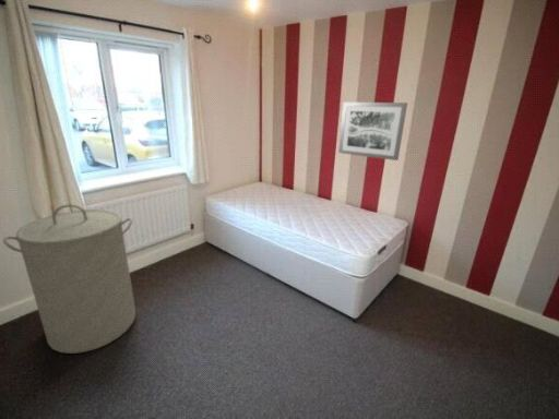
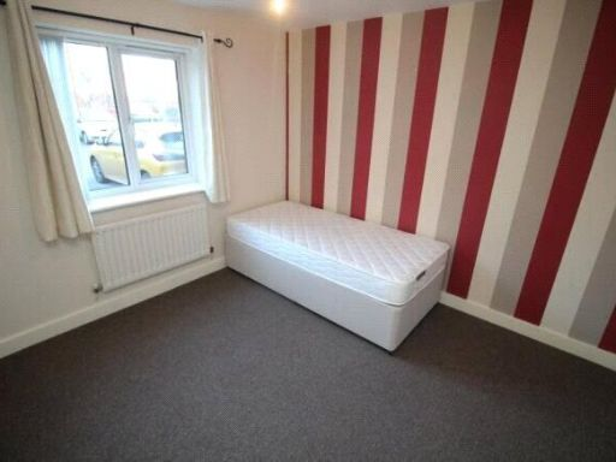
- wall art [337,101,408,161]
- laundry hamper [2,204,136,355]
